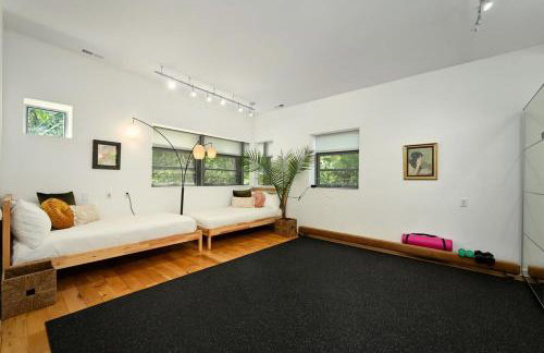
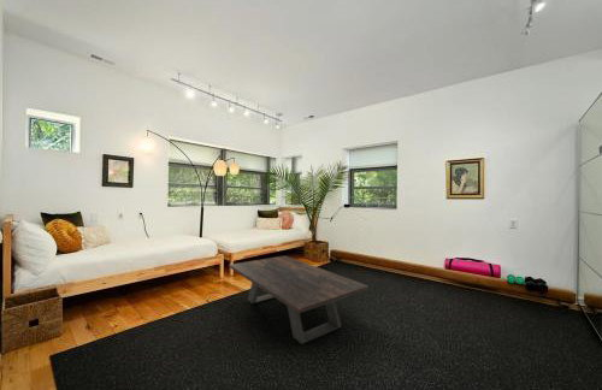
+ coffee table [228,255,370,345]
